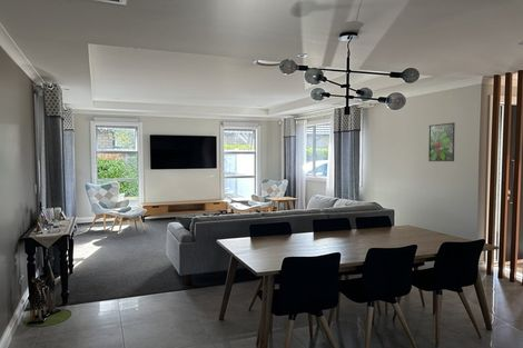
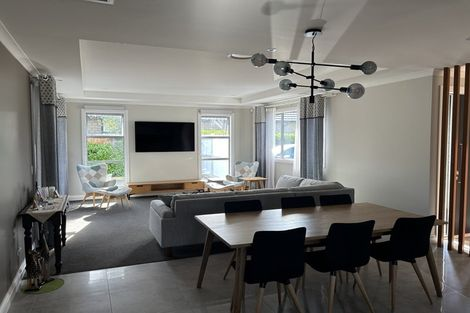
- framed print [427,121,456,162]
